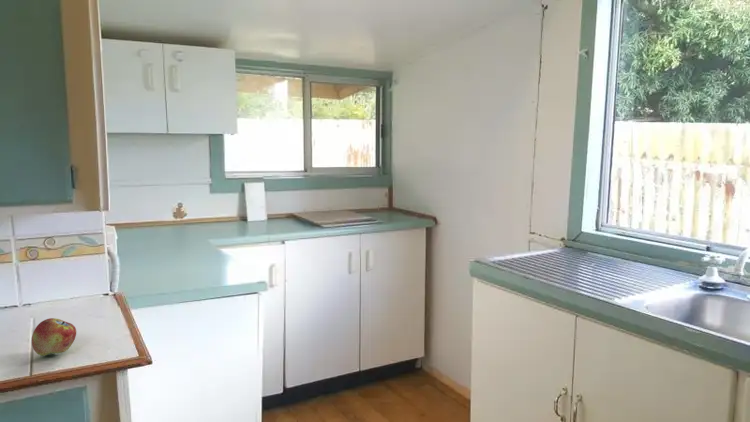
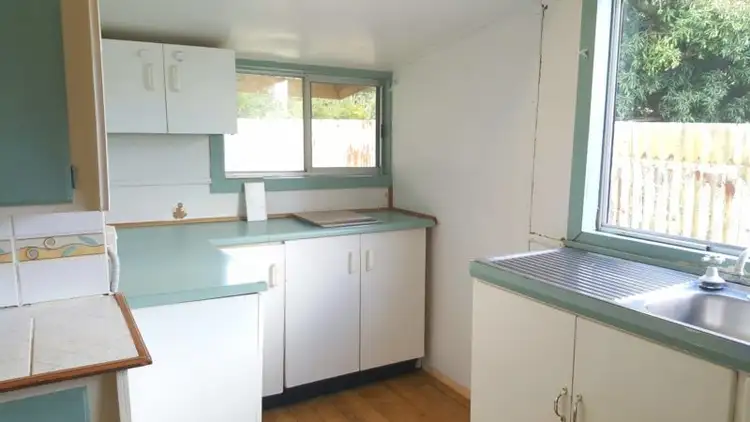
- fruit [31,317,77,357]
